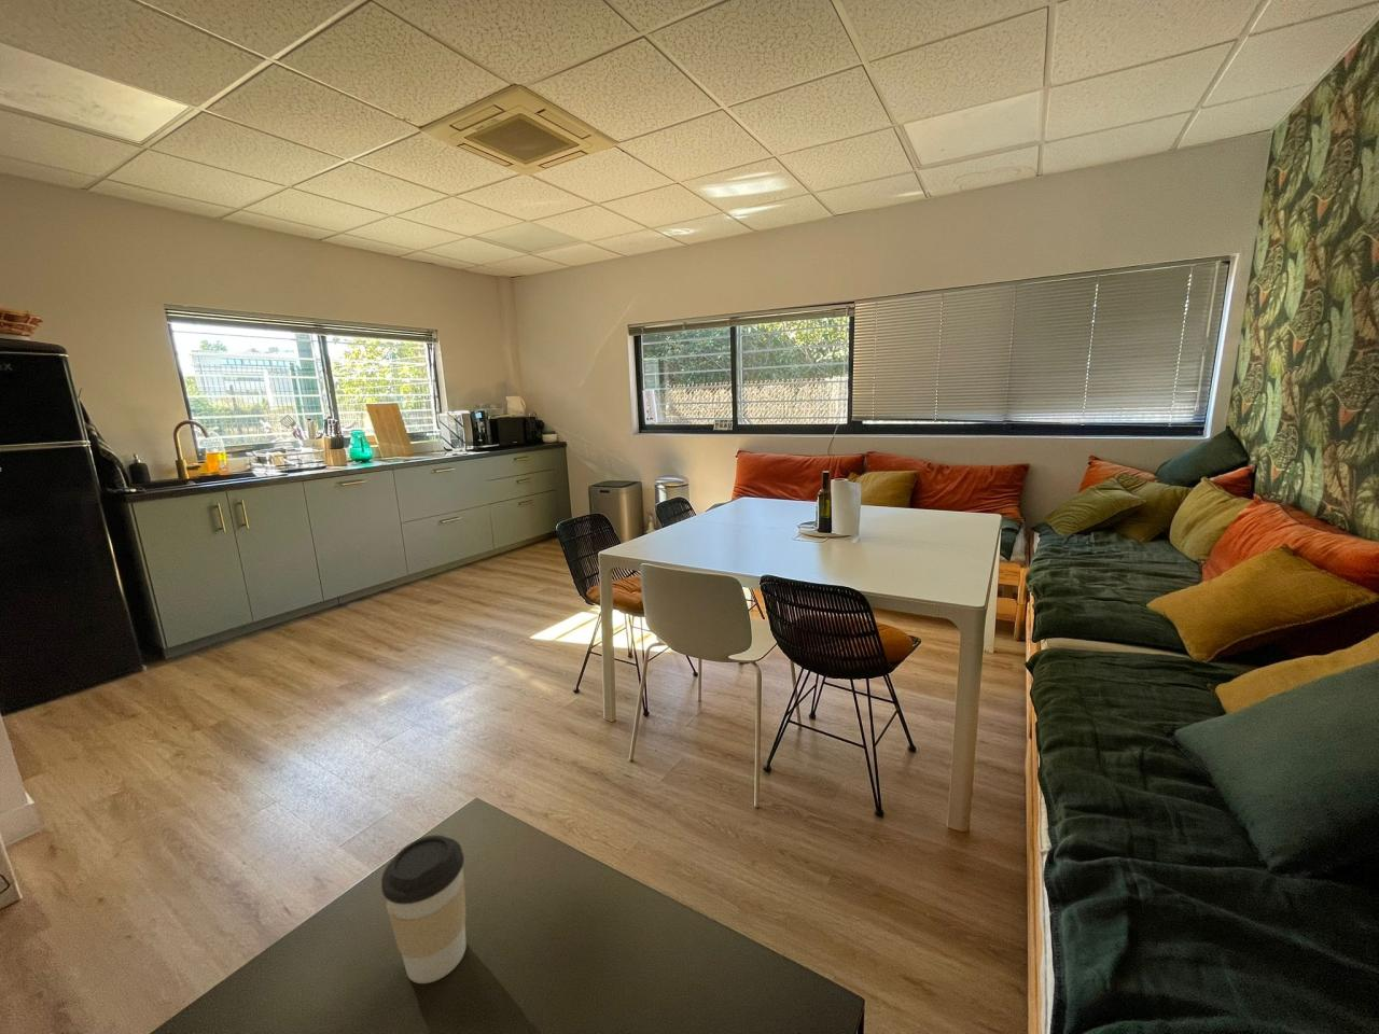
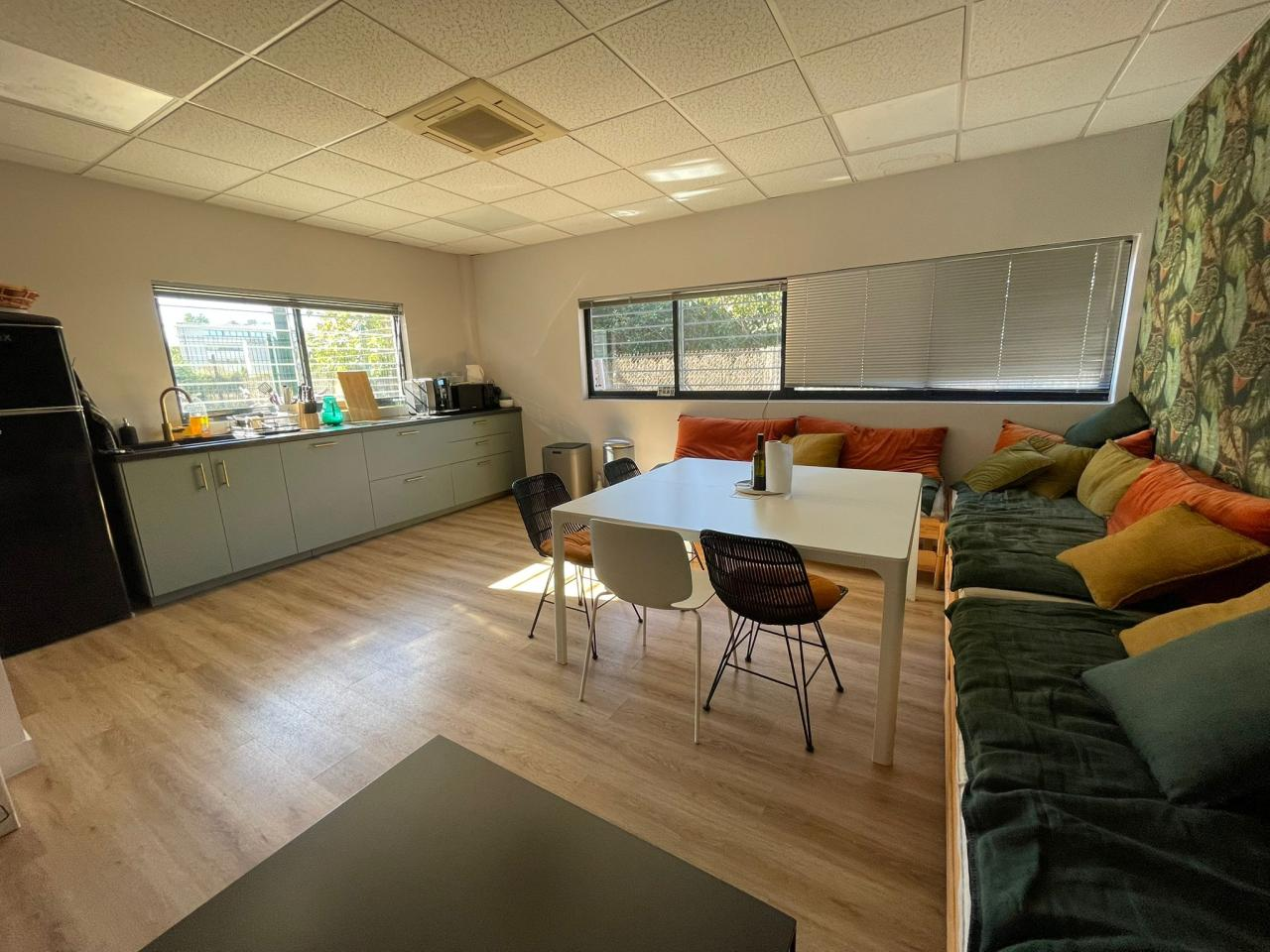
- coffee cup [380,834,468,984]
